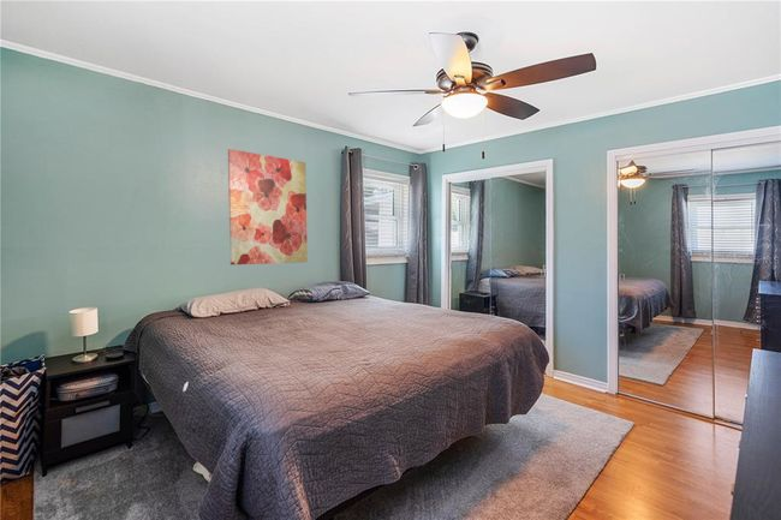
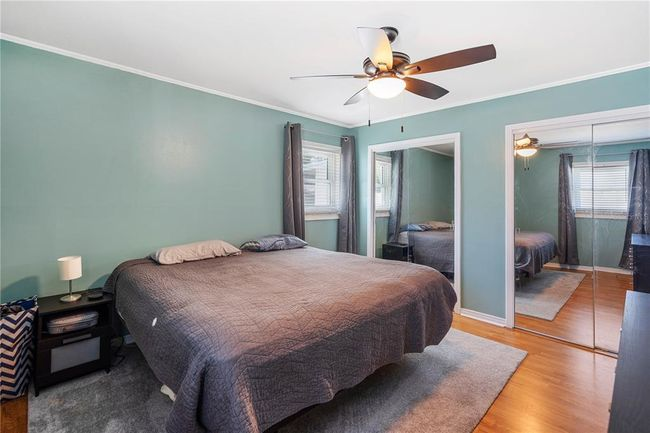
- wall art [227,148,309,267]
